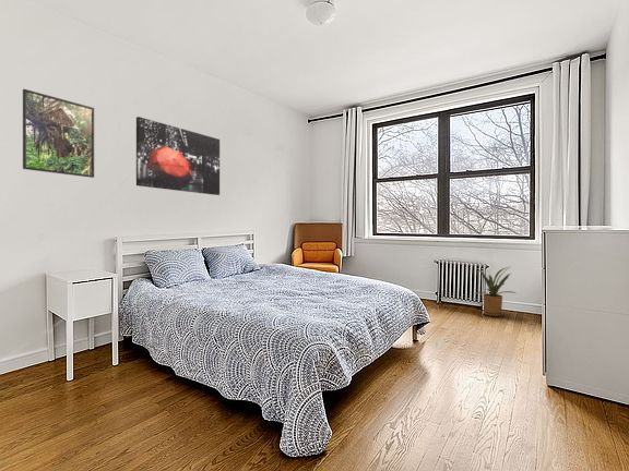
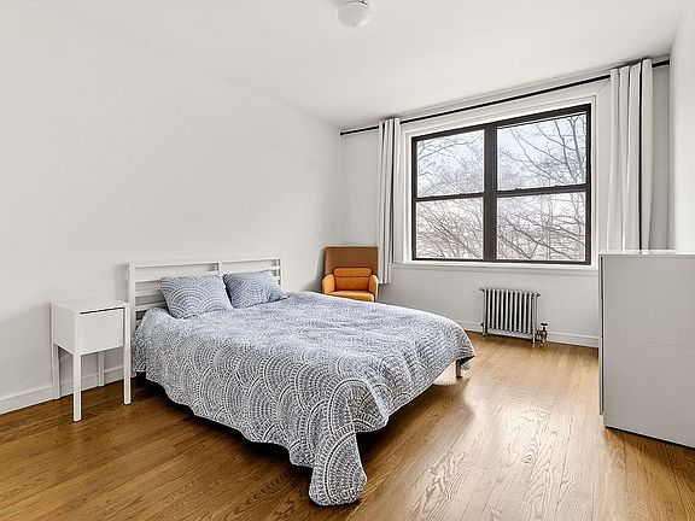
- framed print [22,88,95,179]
- house plant [470,266,517,317]
- wall art [135,116,221,196]
